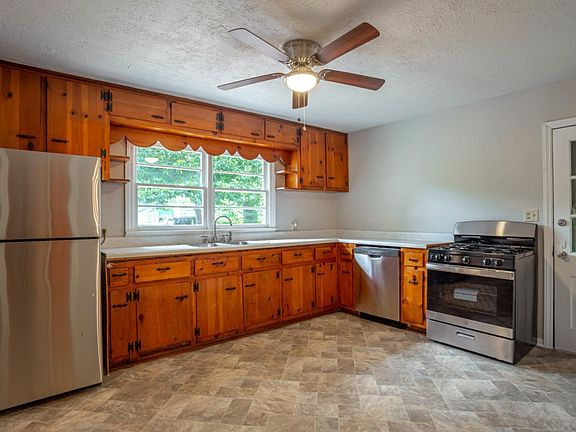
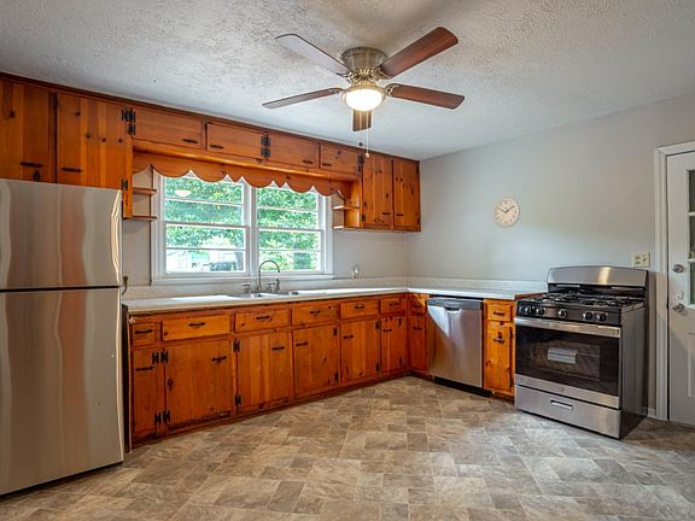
+ wall clock [492,197,521,228]
